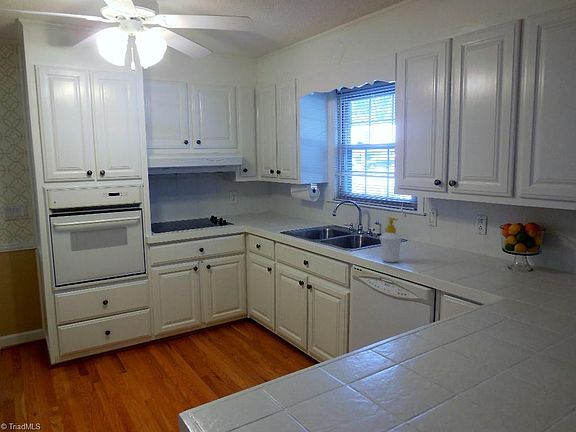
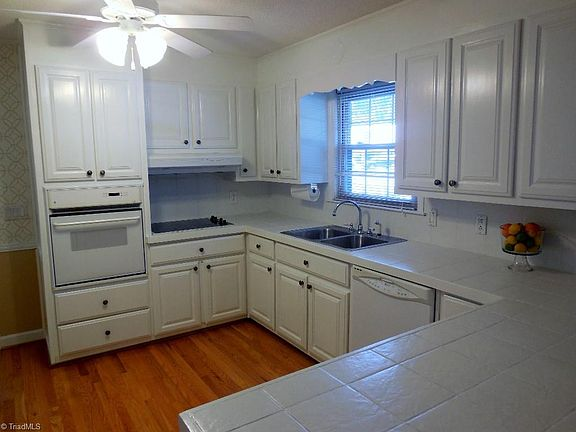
- soap bottle [379,216,403,263]
